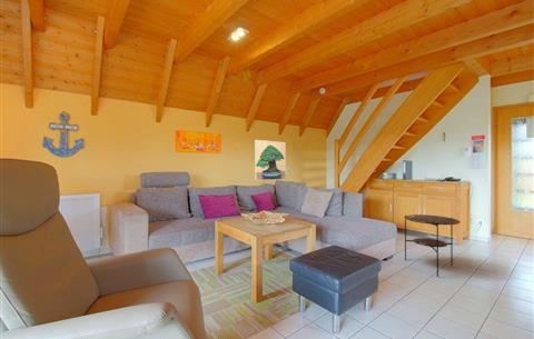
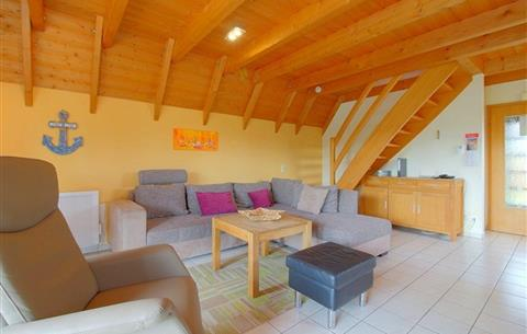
- side table [403,213,461,278]
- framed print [254,139,287,181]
